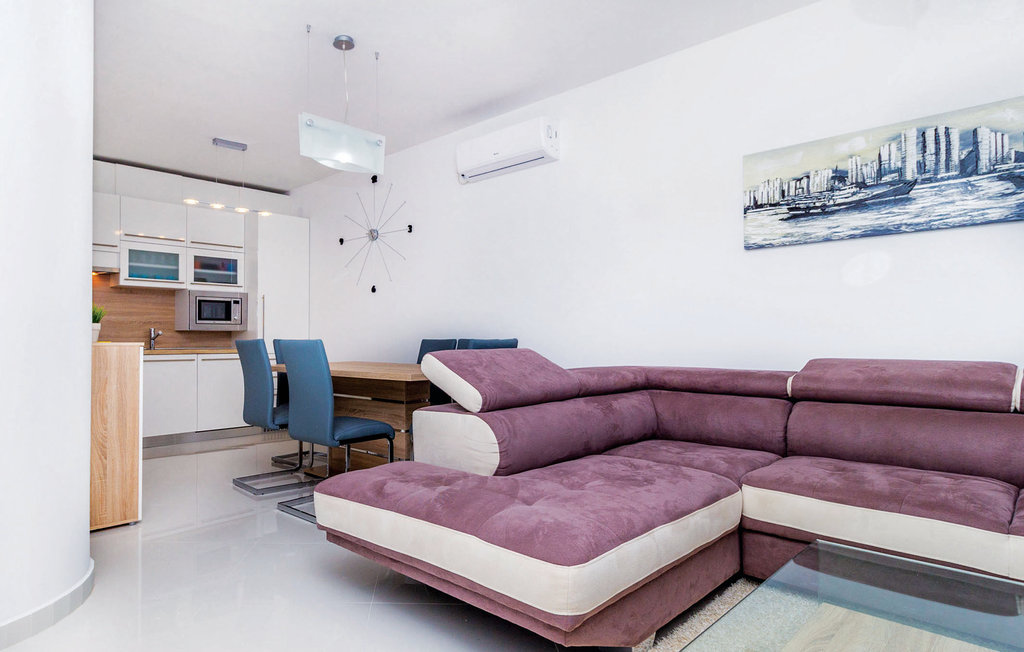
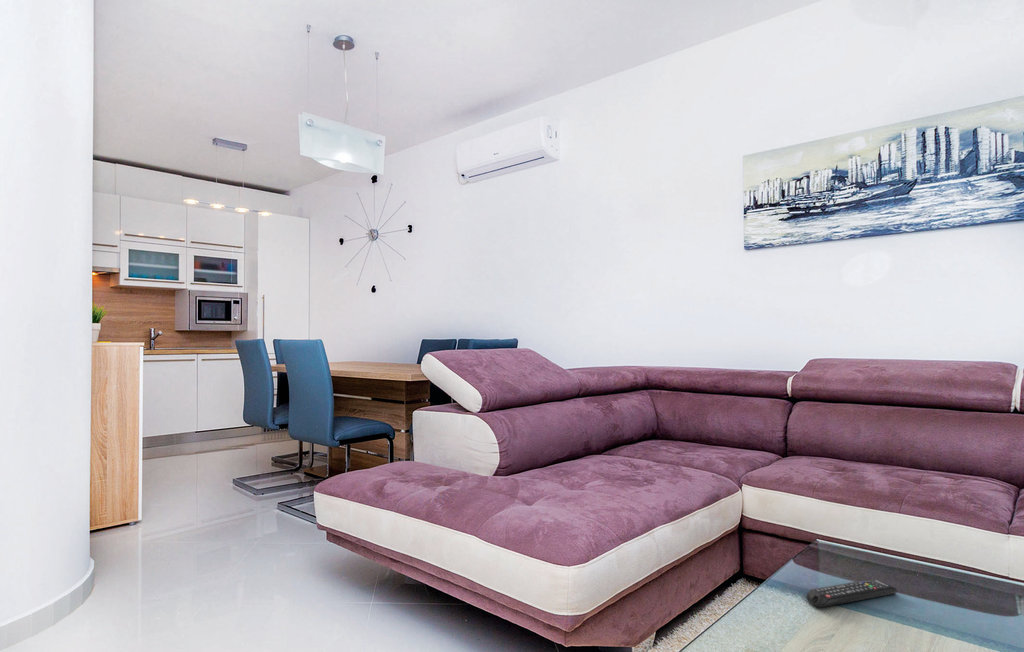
+ remote control [806,578,898,608]
